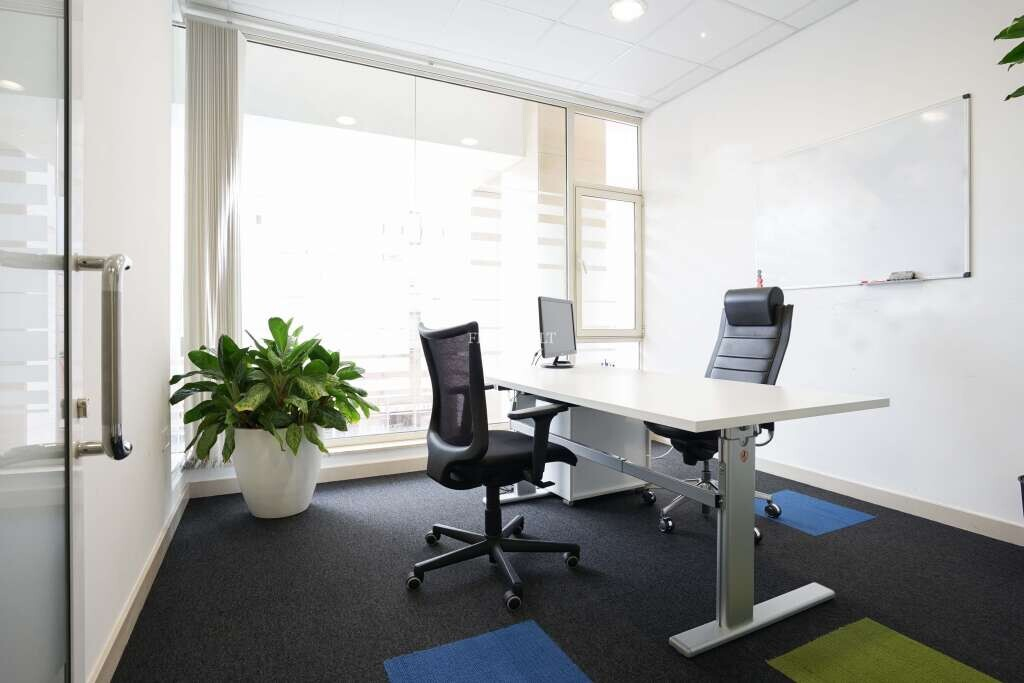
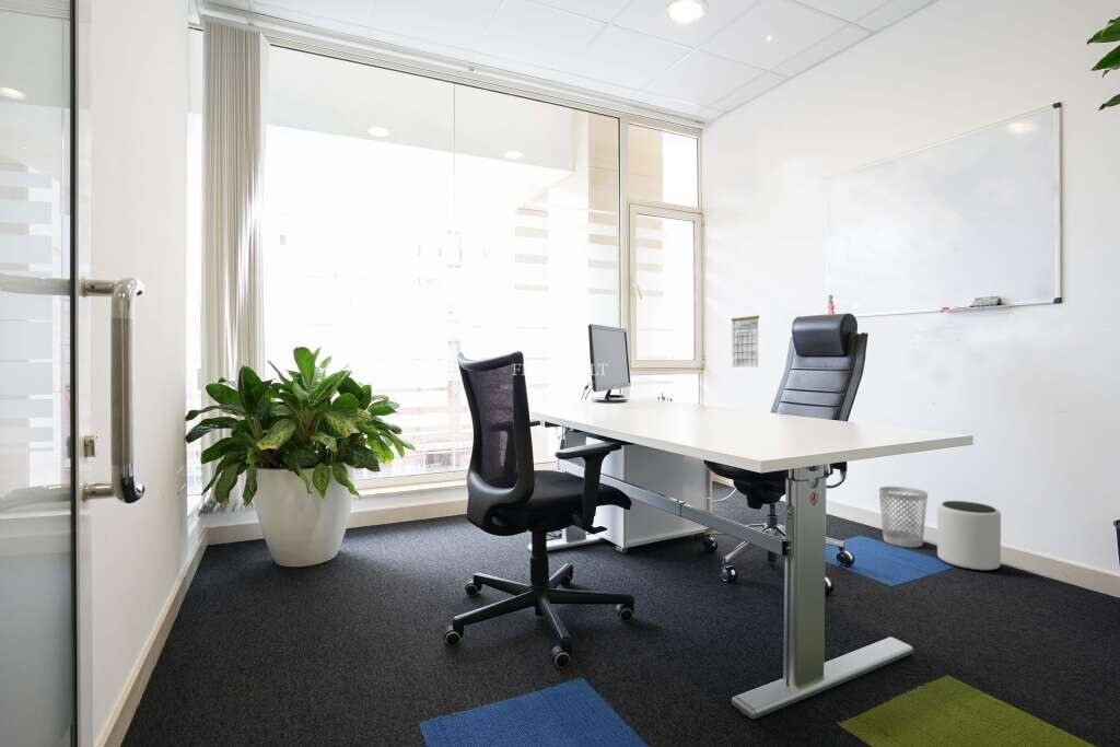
+ calendar [731,304,760,369]
+ wastebasket [878,486,929,548]
+ plant pot [936,500,1002,572]
